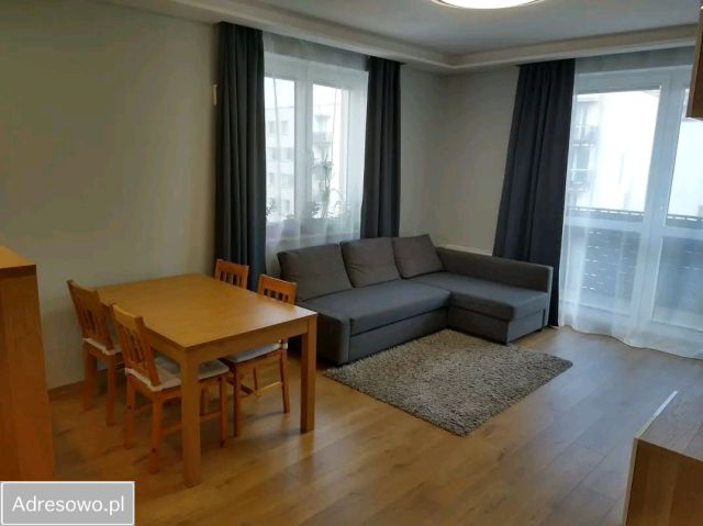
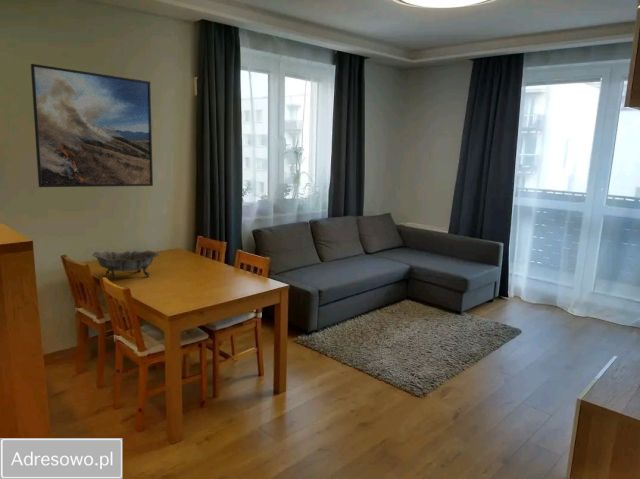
+ decorative bowl [91,249,161,279]
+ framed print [30,63,154,188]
